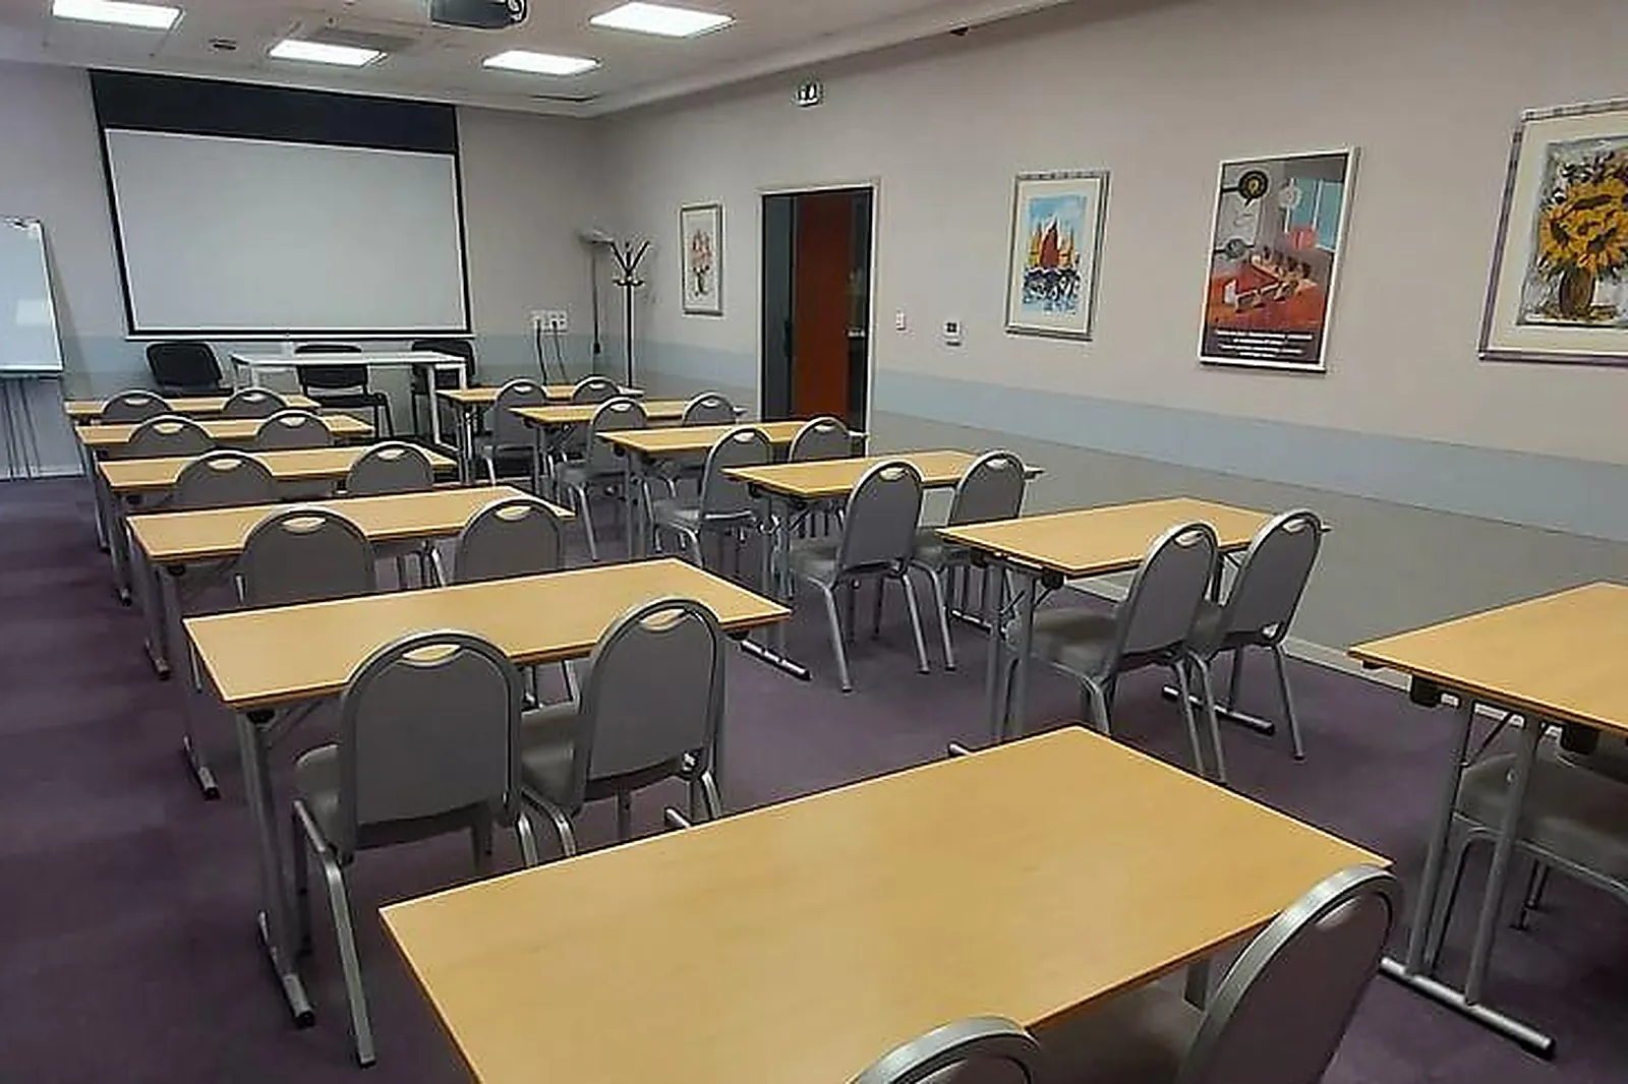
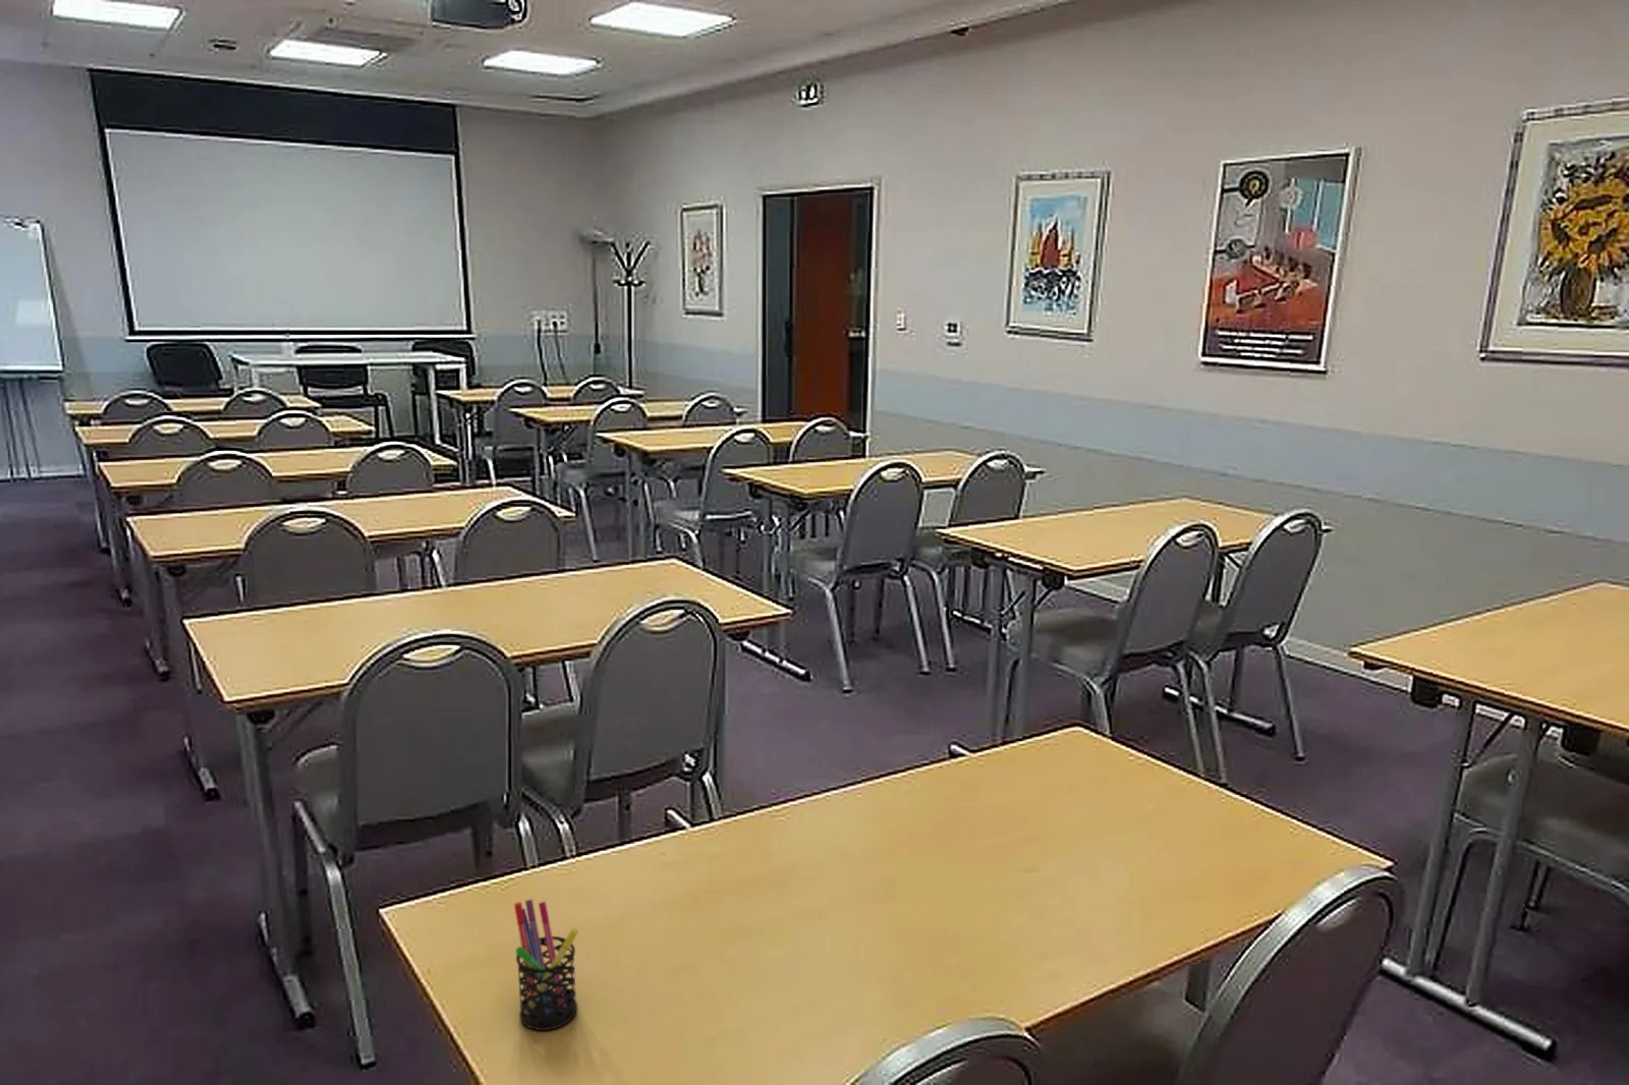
+ pen holder [514,897,579,1031]
